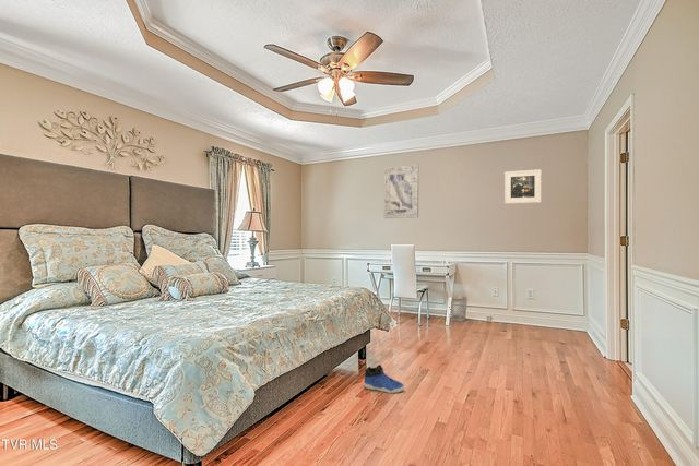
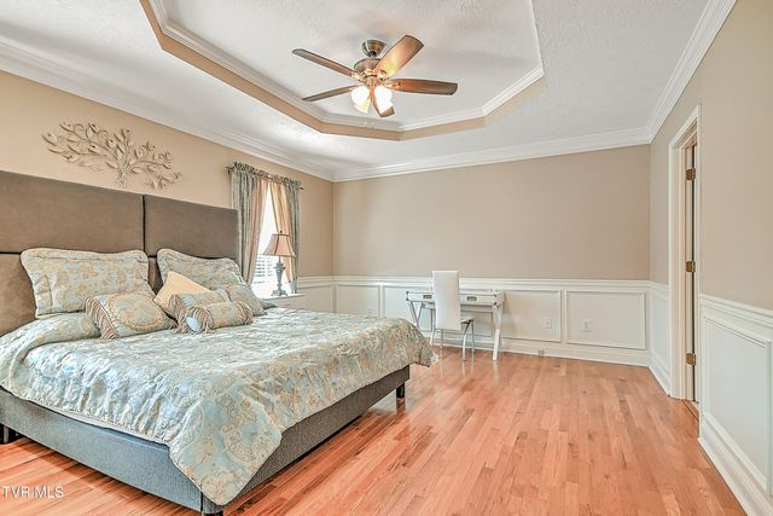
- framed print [503,168,542,204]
- sneaker [363,363,405,394]
- wall art [383,164,419,219]
- wastebasket [449,295,469,323]
